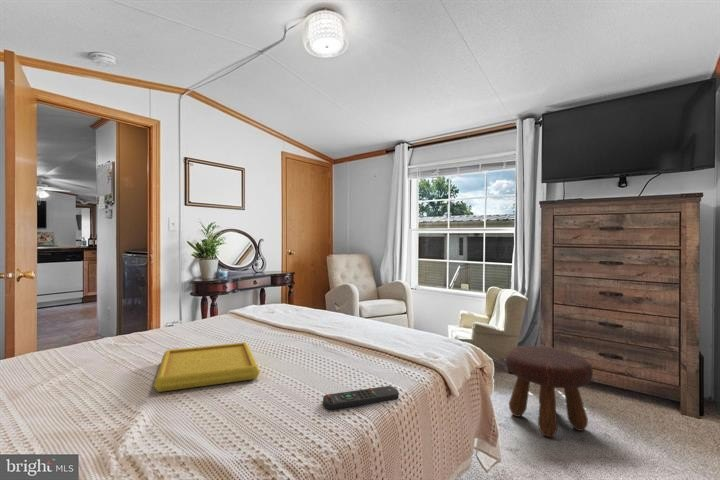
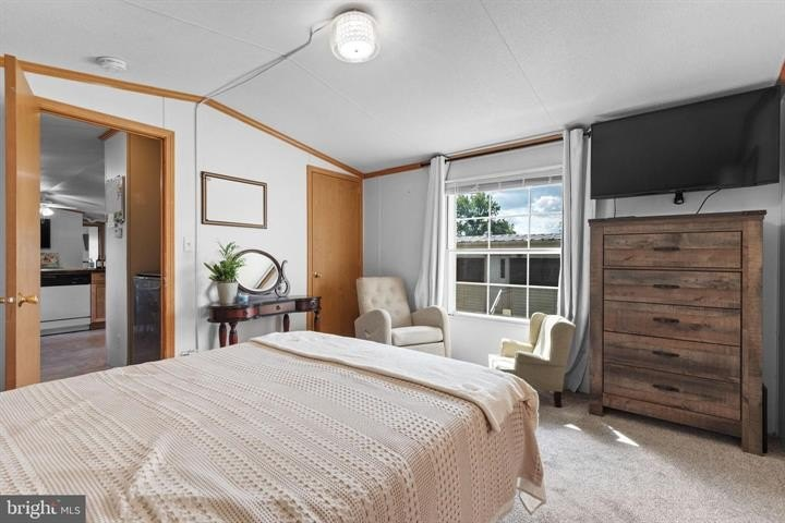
- remote control [322,385,400,411]
- serving tray [153,341,261,393]
- footstool [504,345,594,438]
